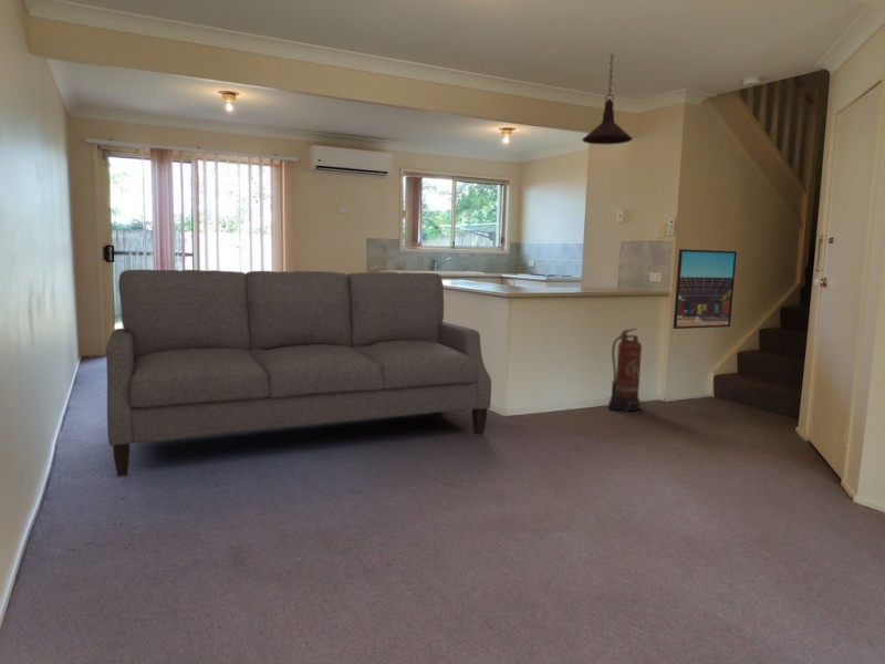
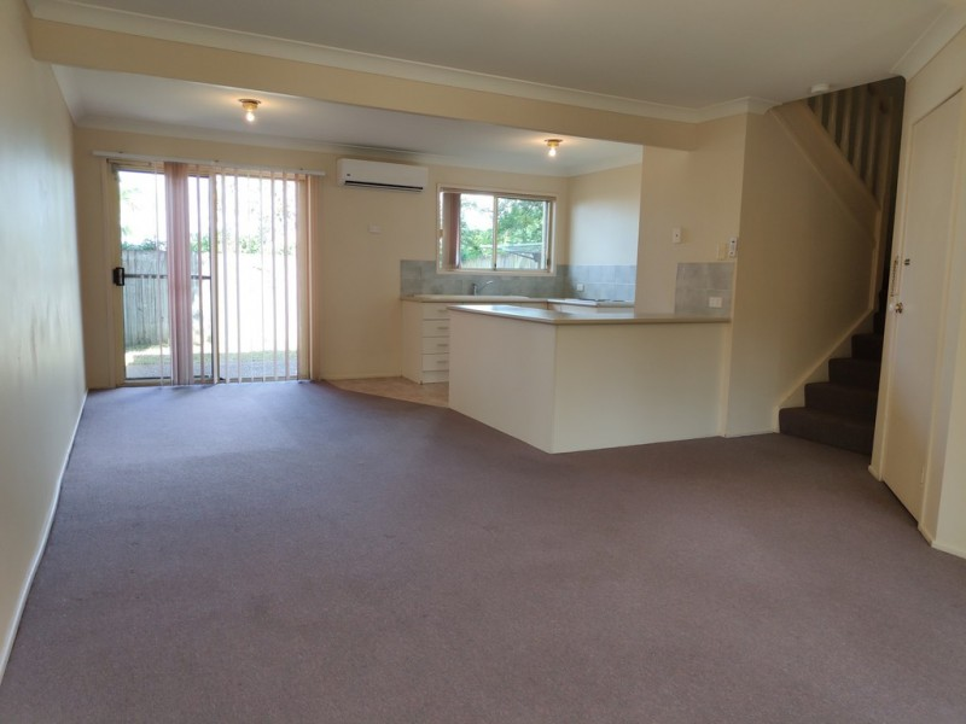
- sofa [105,269,492,478]
- fire extinguisher [607,328,645,413]
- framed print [673,248,738,330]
- pendant light [581,53,634,145]
